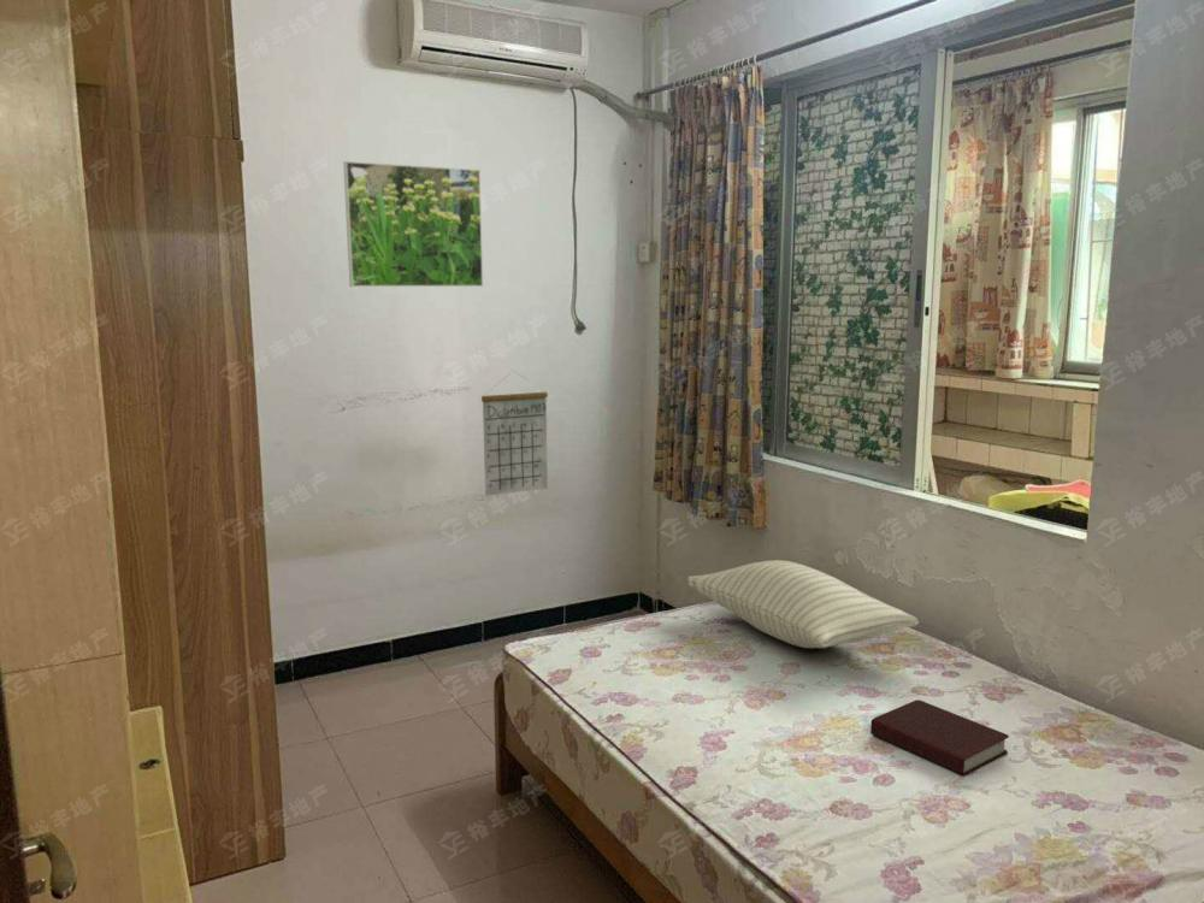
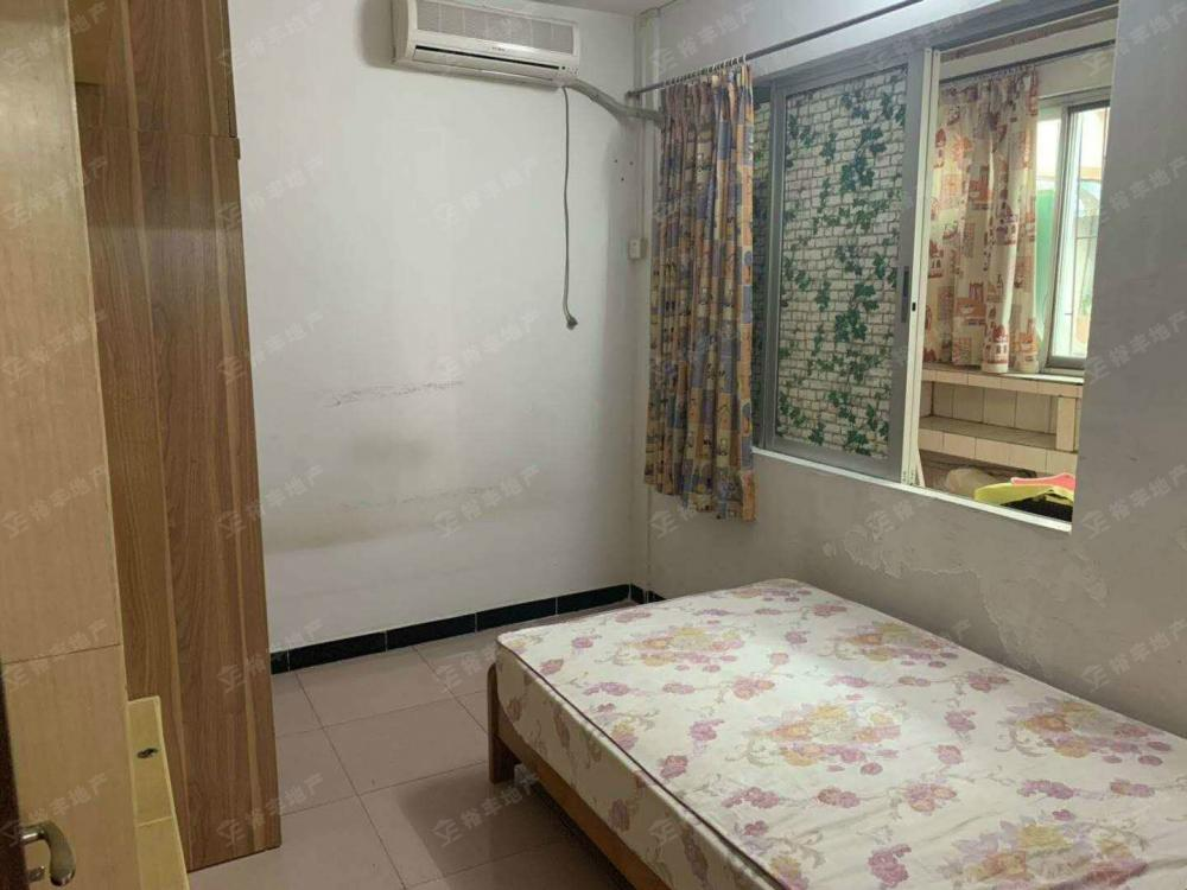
- book [869,698,1010,777]
- pillow [686,559,920,649]
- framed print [342,160,484,288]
- calendar [480,370,549,497]
